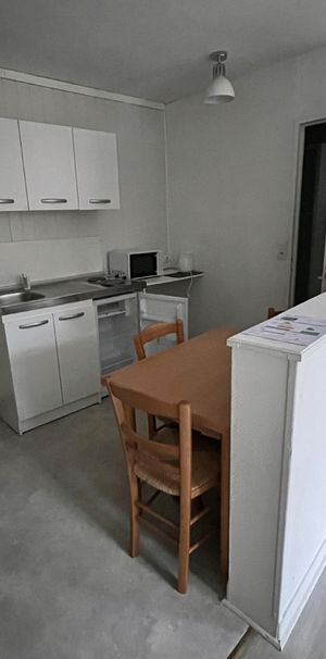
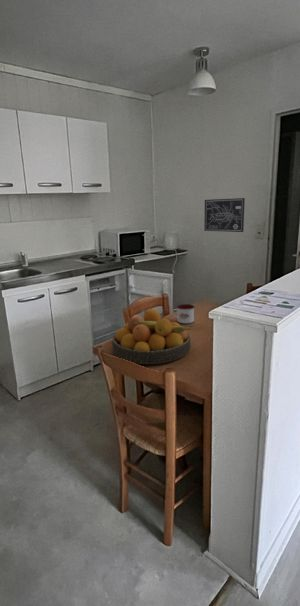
+ mug [172,303,196,324]
+ fruit bowl [111,308,192,365]
+ wall art [203,197,246,233]
